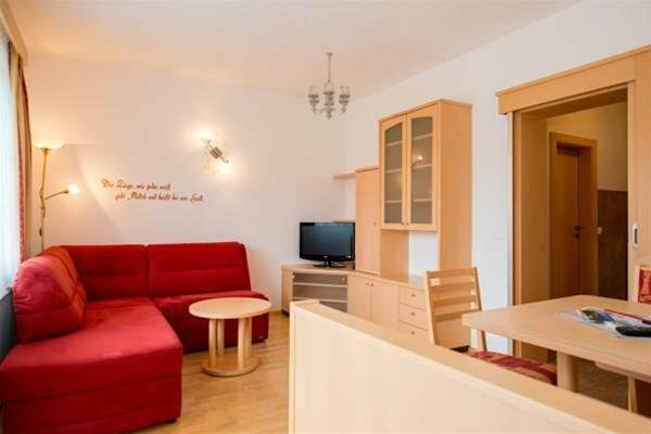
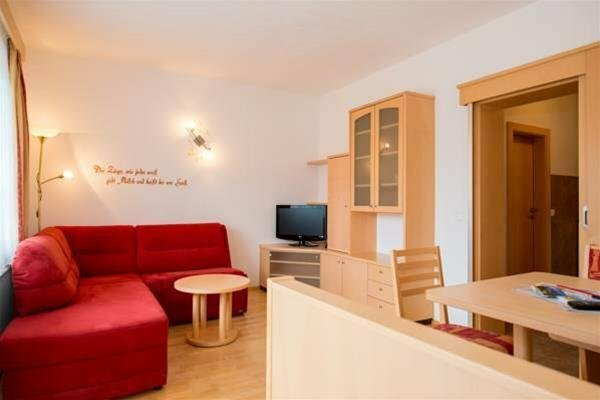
- chandelier [307,51,352,122]
